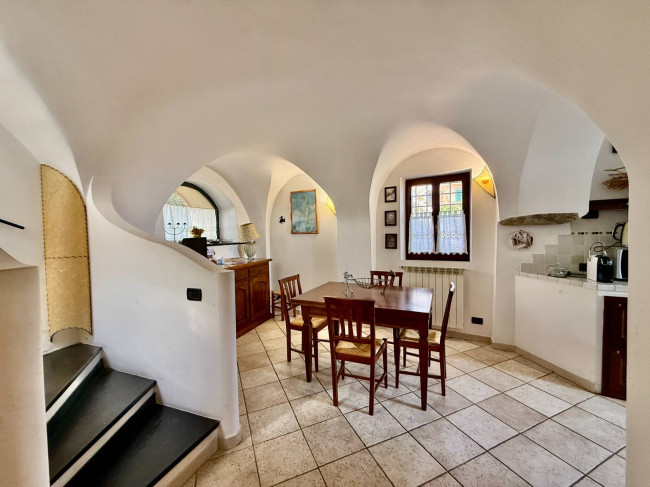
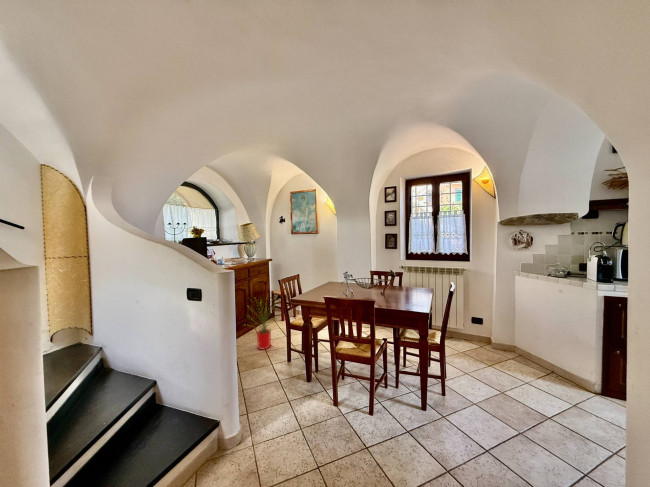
+ house plant [241,294,281,351]
